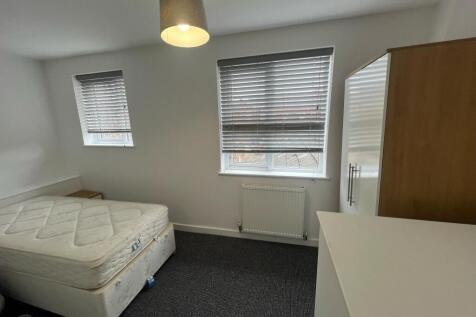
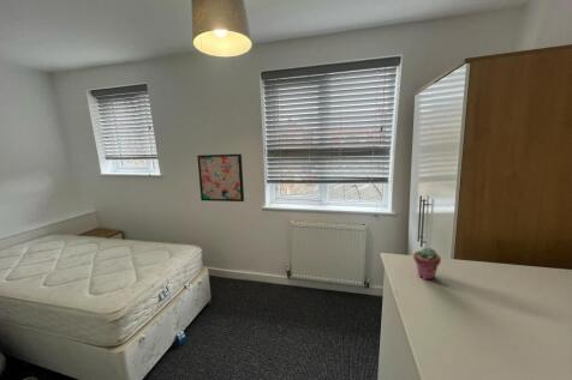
+ wall art [196,153,245,203]
+ potted succulent [412,246,442,281]
